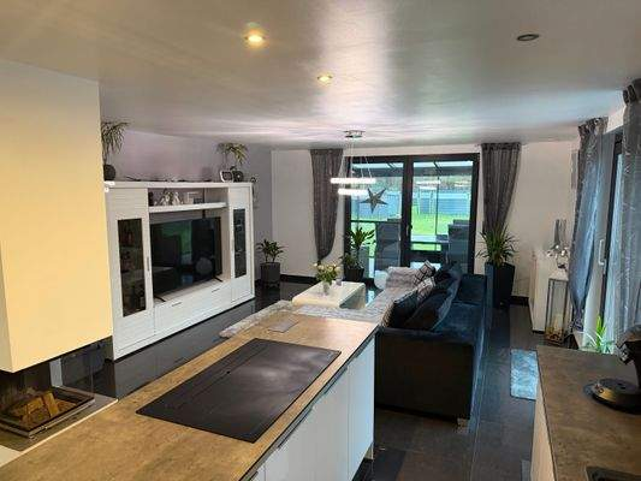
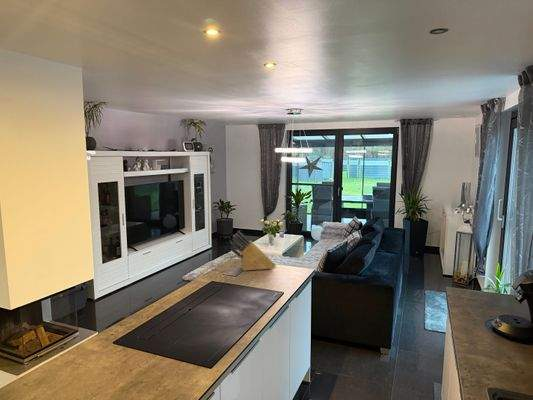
+ knife block [228,230,277,272]
